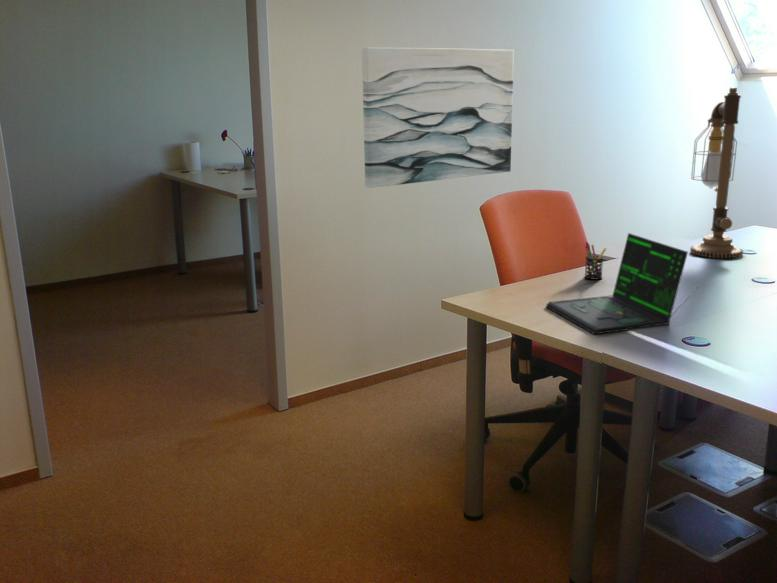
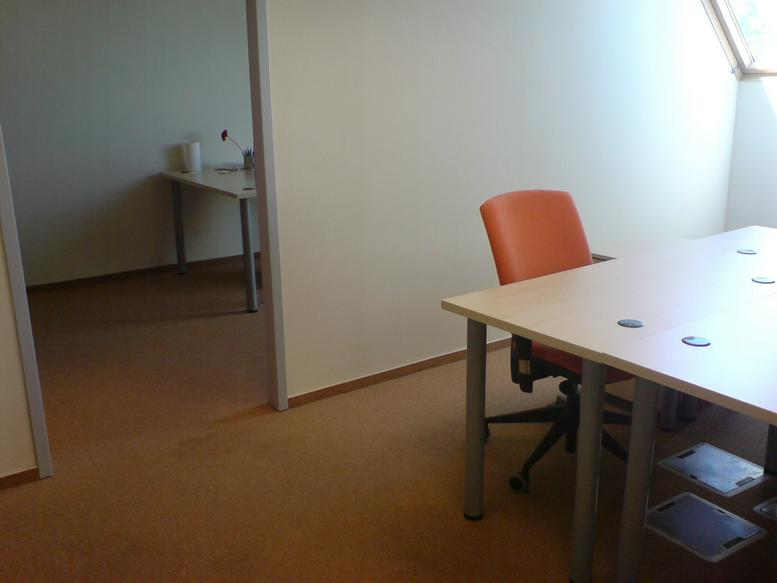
- pen holder [583,241,607,281]
- laptop [545,232,701,335]
- wall art [361,46,515,189]
- desk lamp [689,87,744,260]
